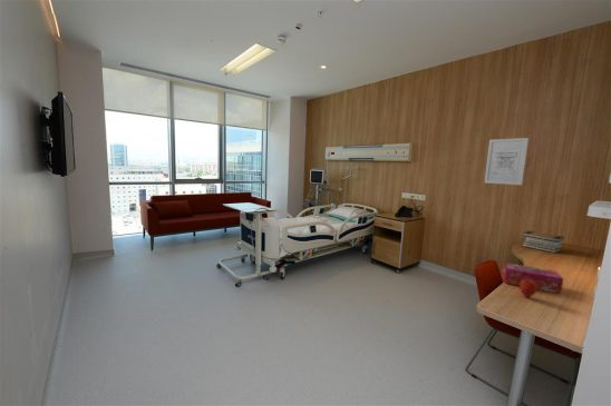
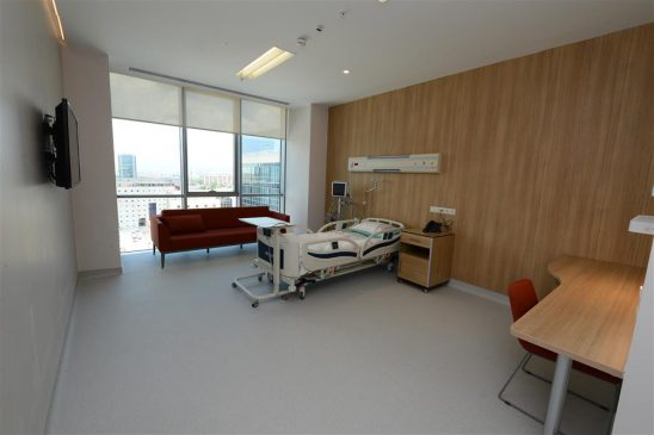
- book stack [521,230,565,254]
- wall art [484,137,530,186]
- tissue box [501,261,564,295]
- apple [518,279,539,299]
